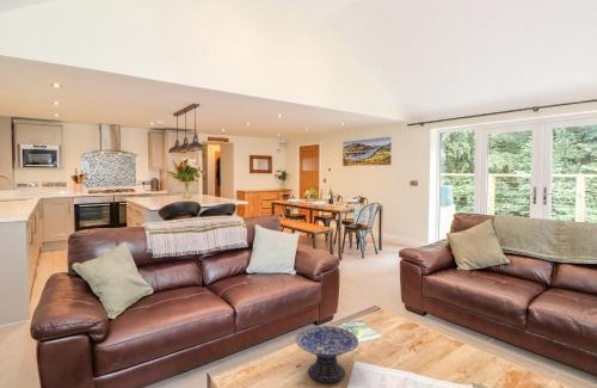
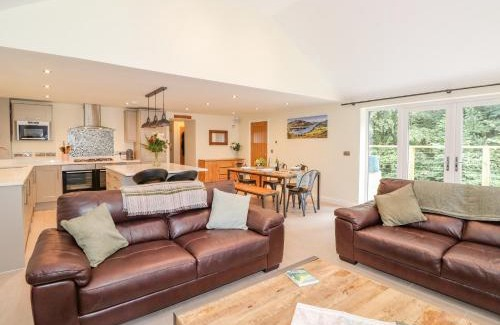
- decorative bowl [294,325,359,384]
